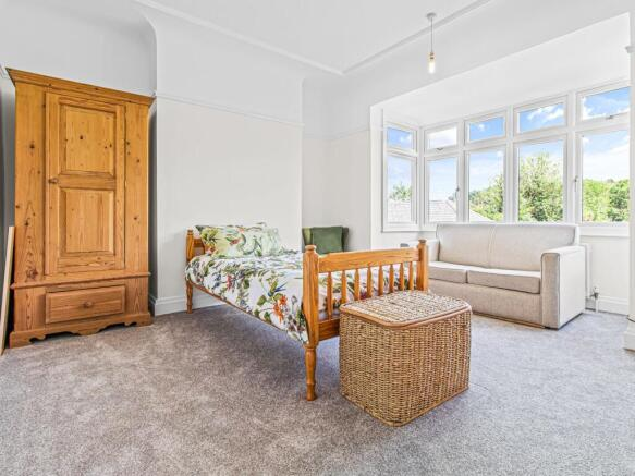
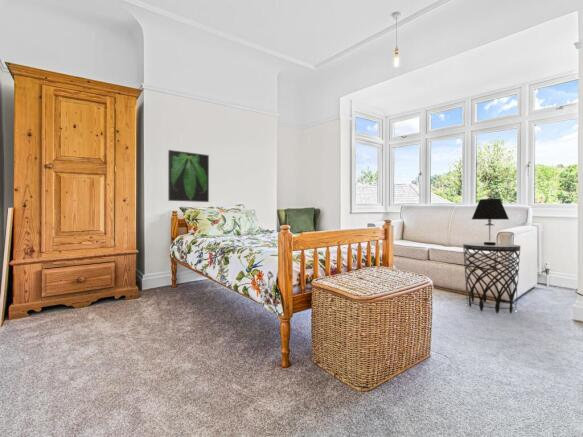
+ side table [462,242,521,314]
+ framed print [167,149,210,203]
+ table lamp [471,198,510,245]
